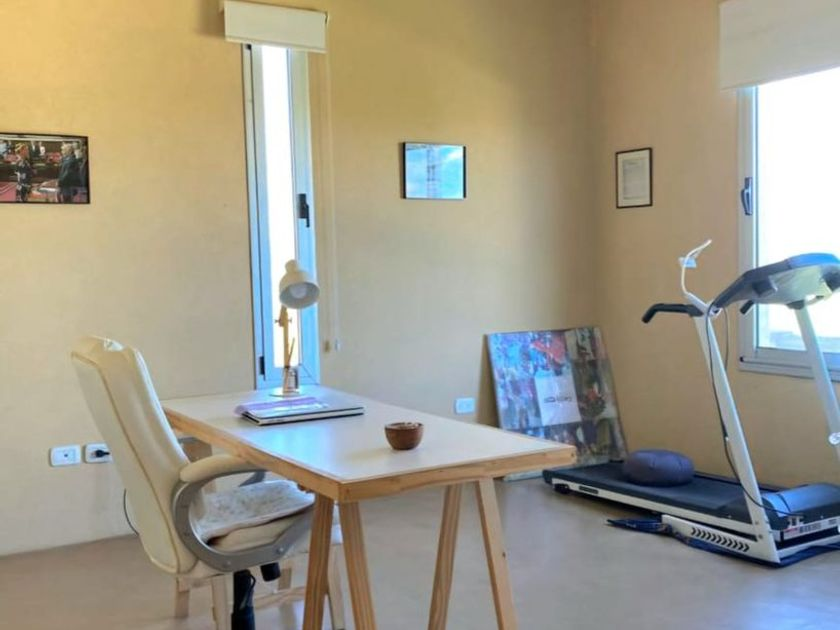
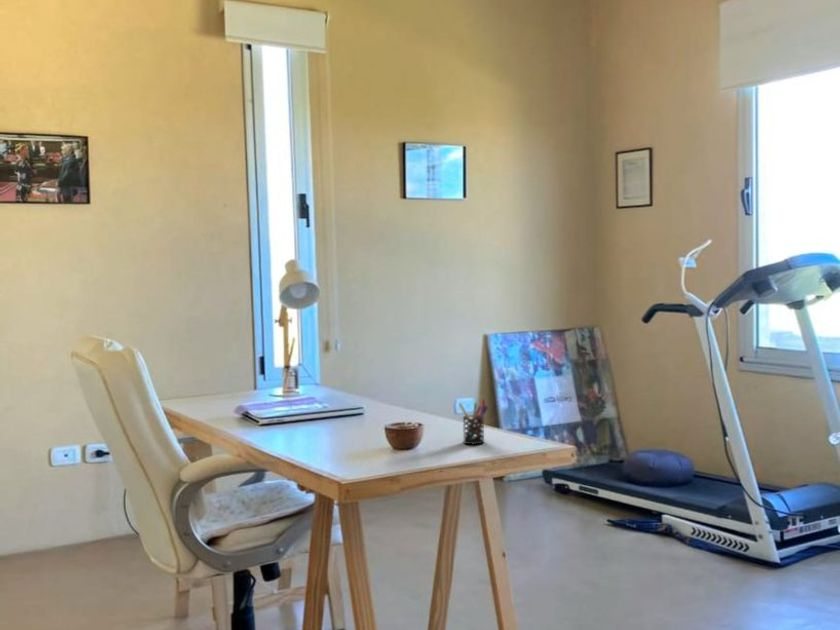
+ pen holder [458,398,489,445]
